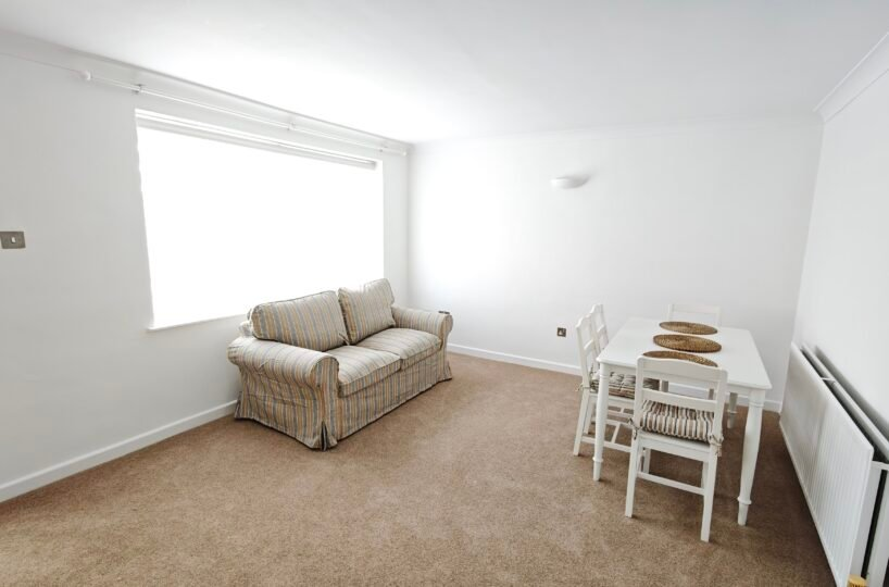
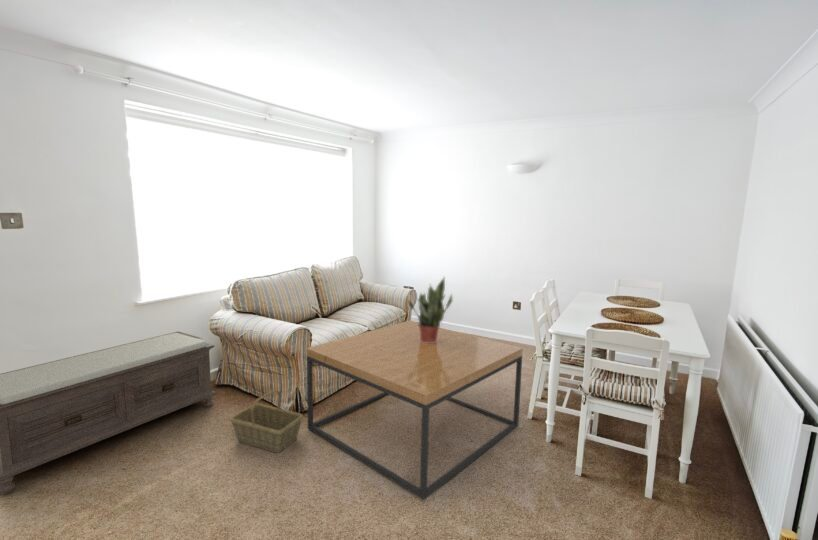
+ coffee table [306,319,524,501]
+ bench [0,331,218,495]
+ basket [229,389,304,454]
+ potted plant [407,276,453,343]
